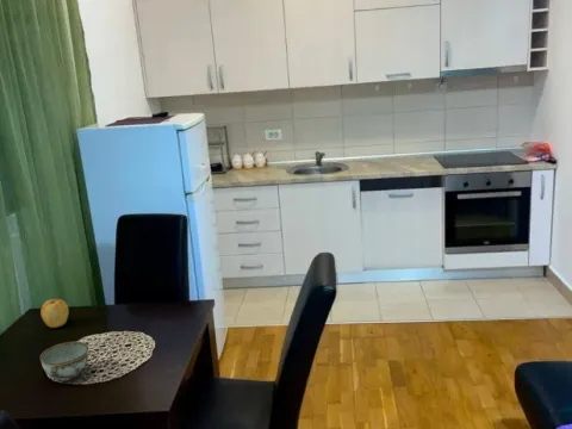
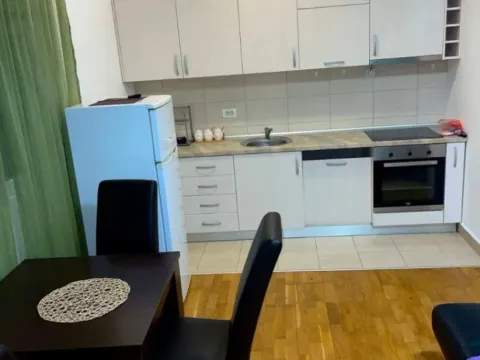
- apple [39,298,69,329]
- bowl [39,341,89,383]
